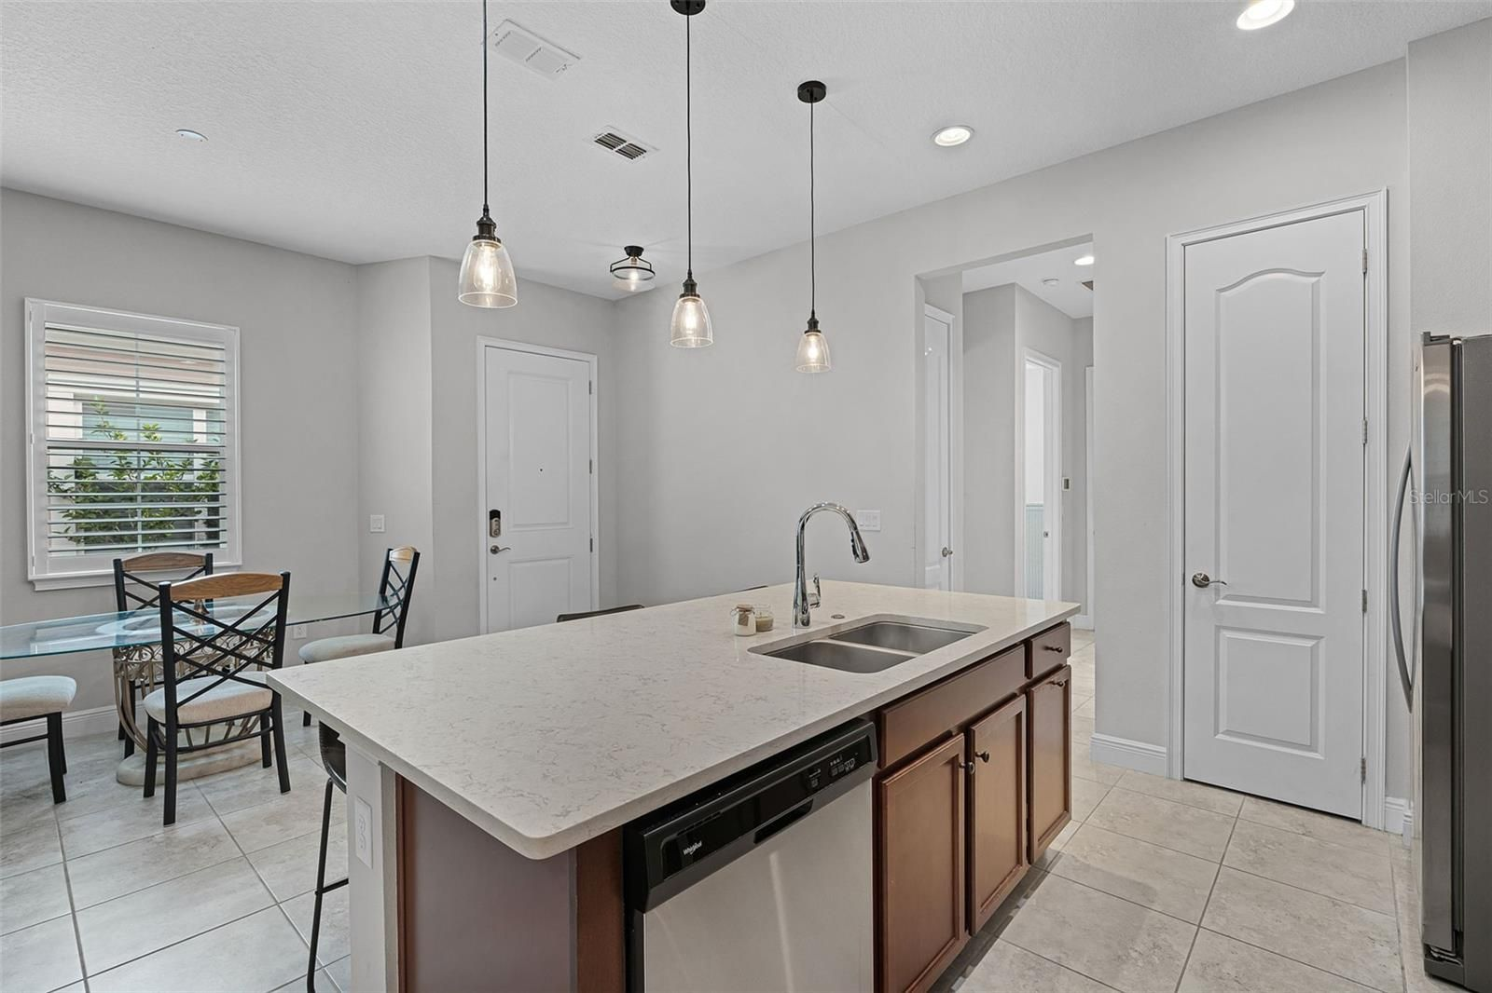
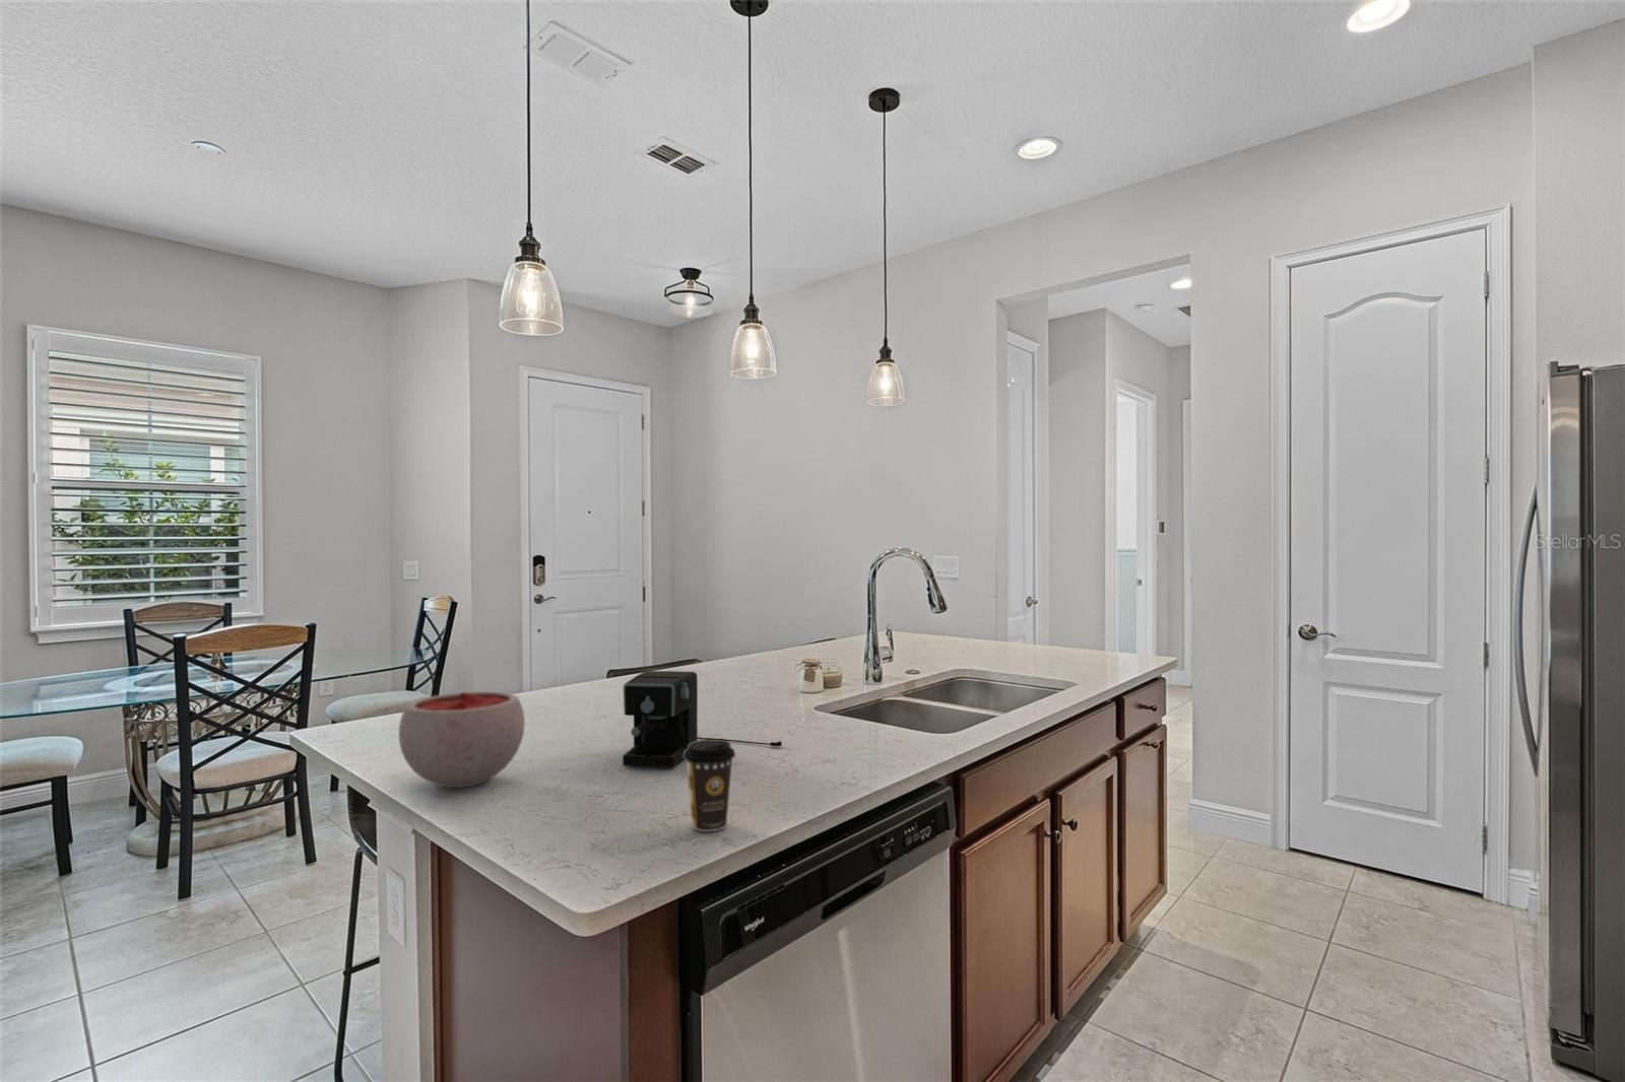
+ bowl [399,691,526,789]
+ coffee cup [683,739,736,832]
+ coffee maker [621,670,783,768]
